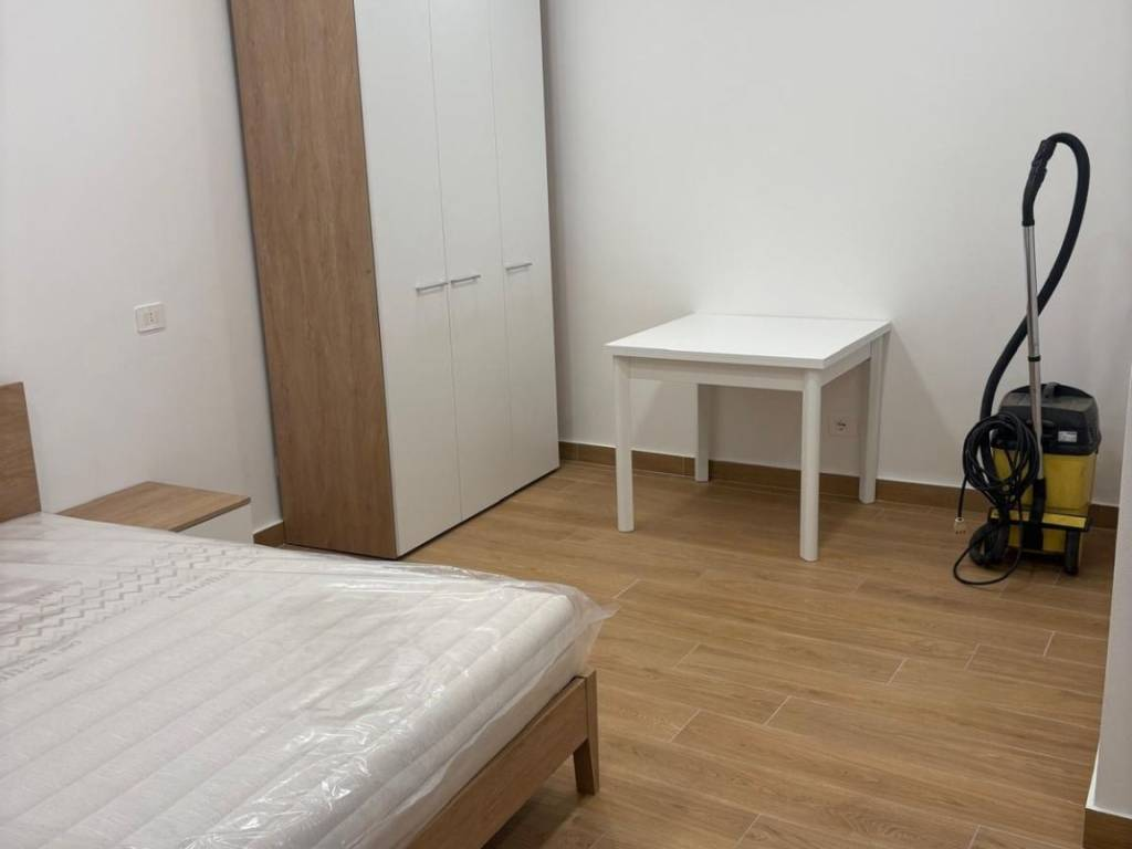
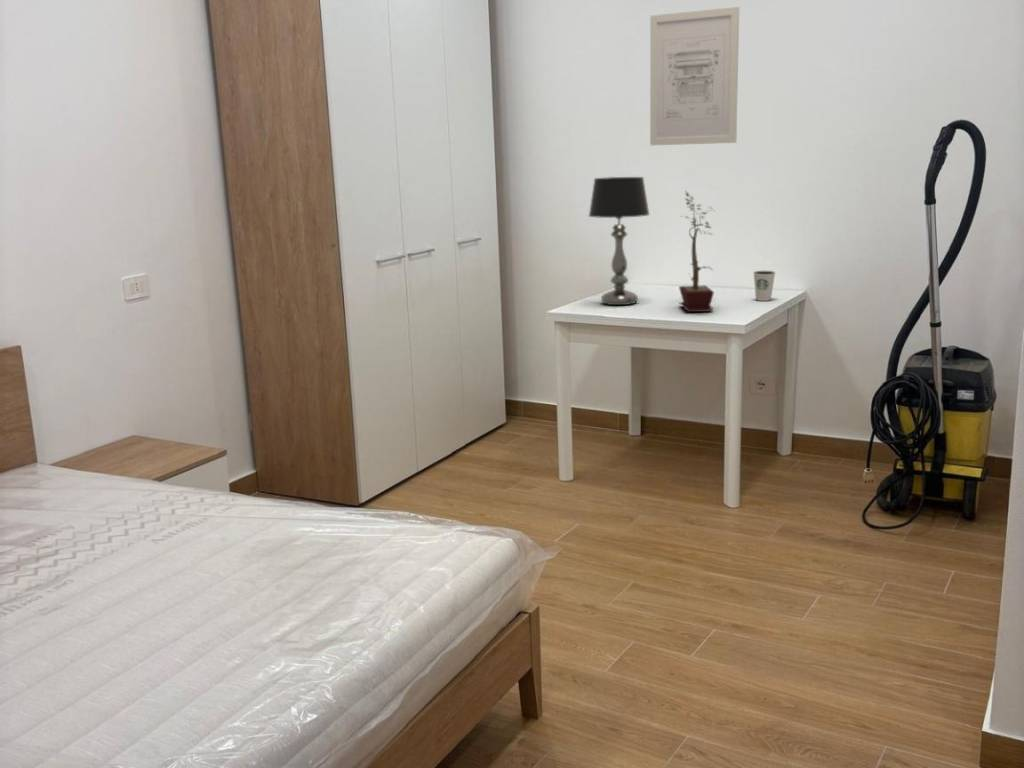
+ dixie cup [752,270,776,302]
+ table lamp [588,176,651,306]
+ potted plant [678,191,715,313]
+ wall art [649,6,740,146]
